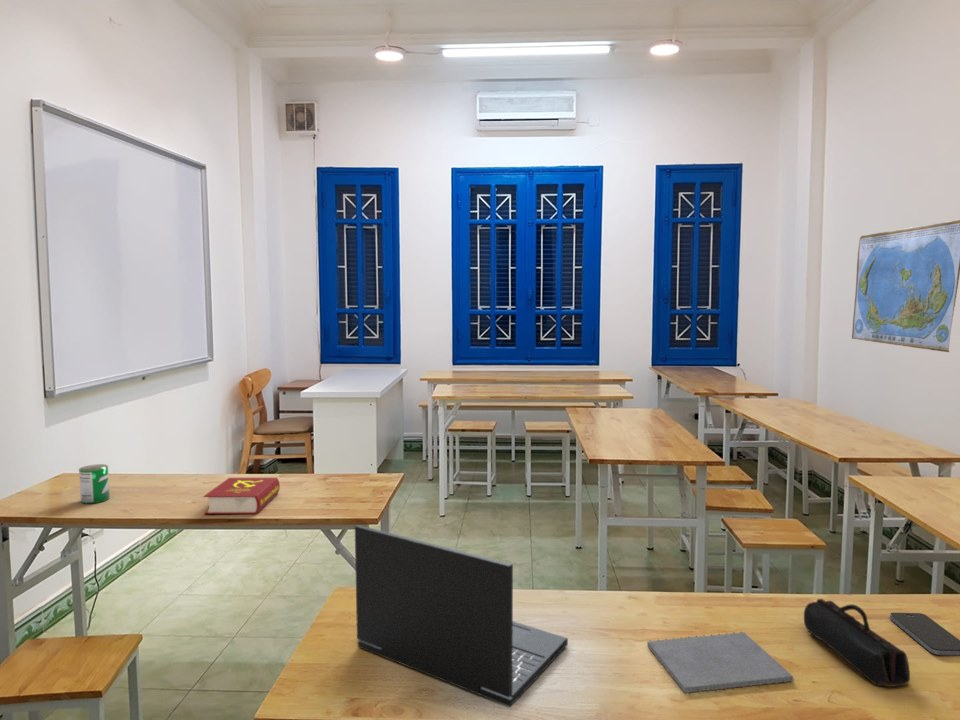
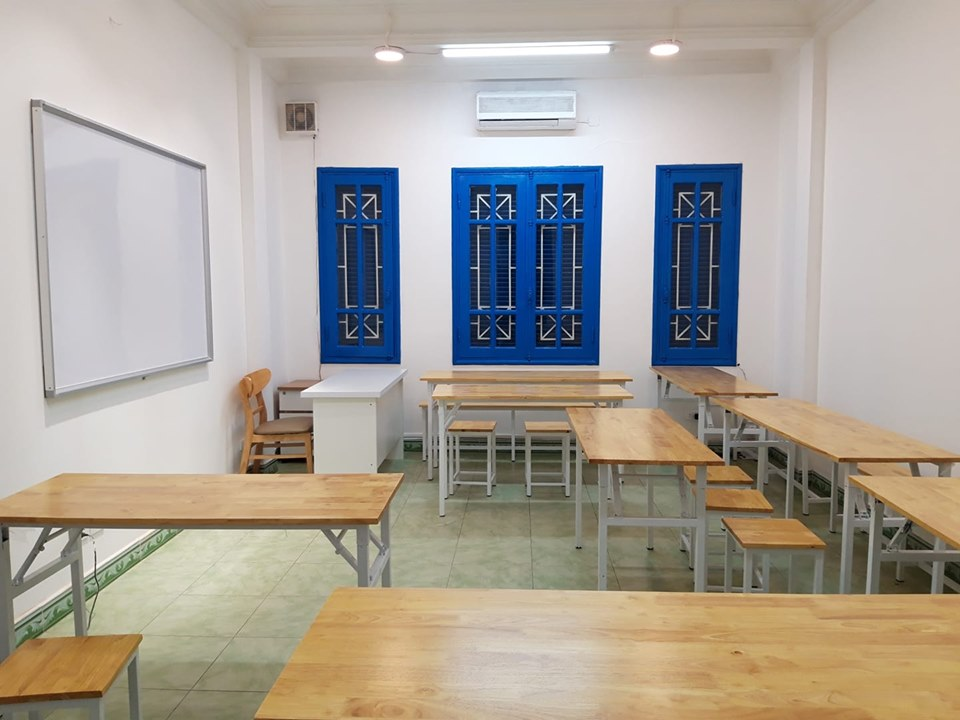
- laptop [354,524,569,708]
- notepad [646,631,795,694]
- can [78,463,111,505]
- smartphone [889,612,960,657]
- world map [851,219,960,353]
- pencil case [803,598,911,688]
- book [202,477,281,515]
